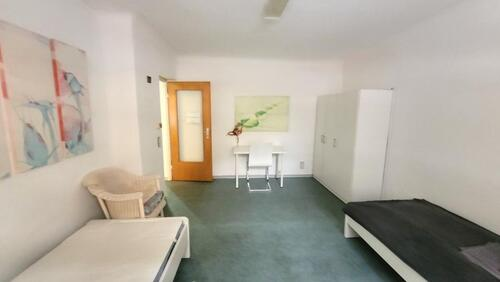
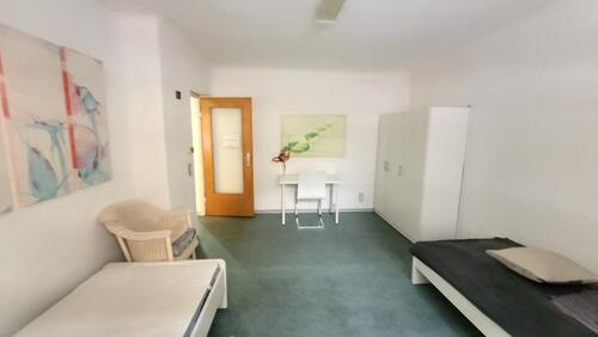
+ pillow [484,246,598,286]
